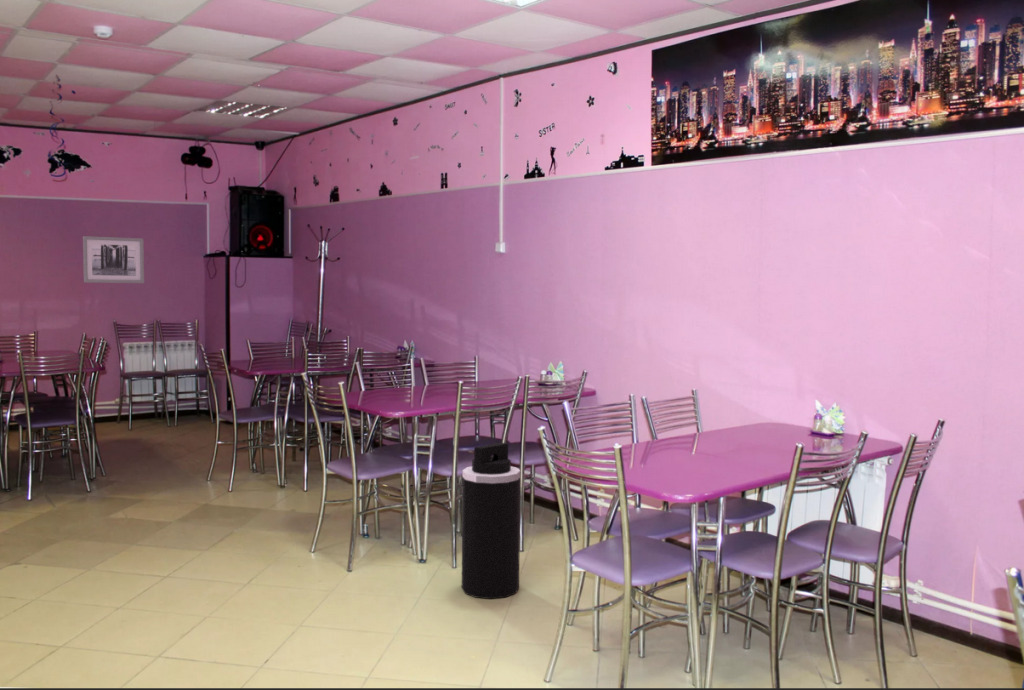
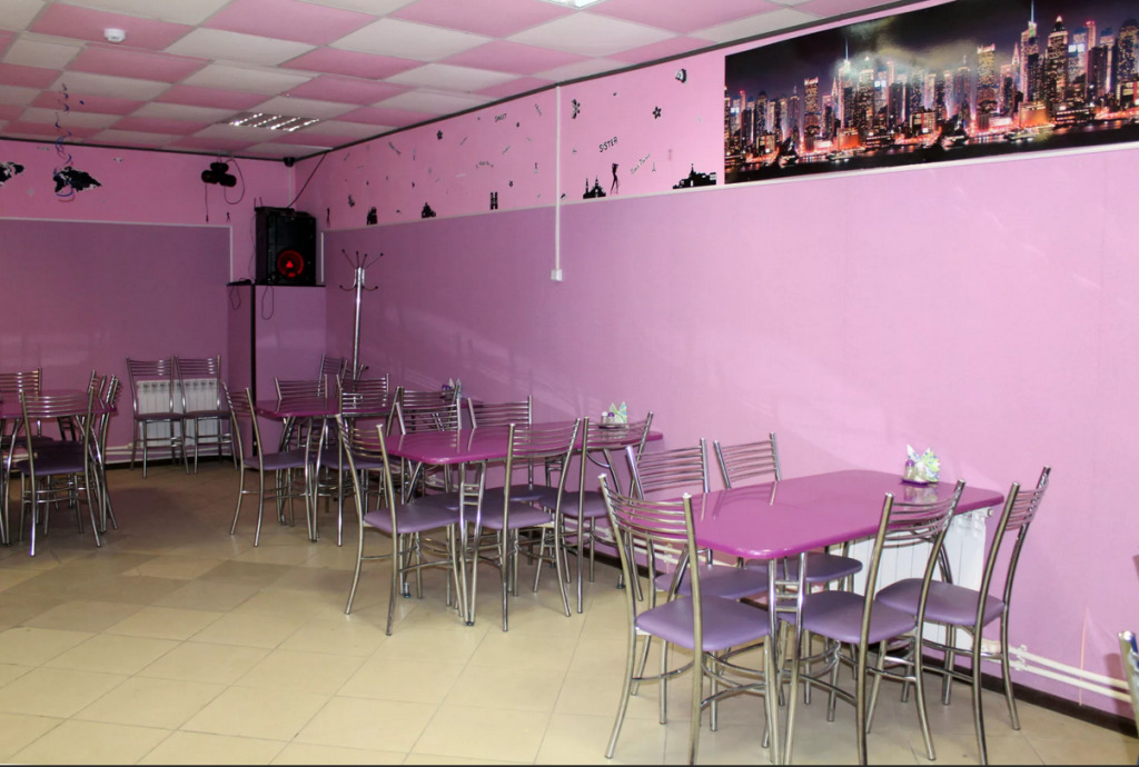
- wall art [82,235,145,284]
- trash can [461,441,521,600]
